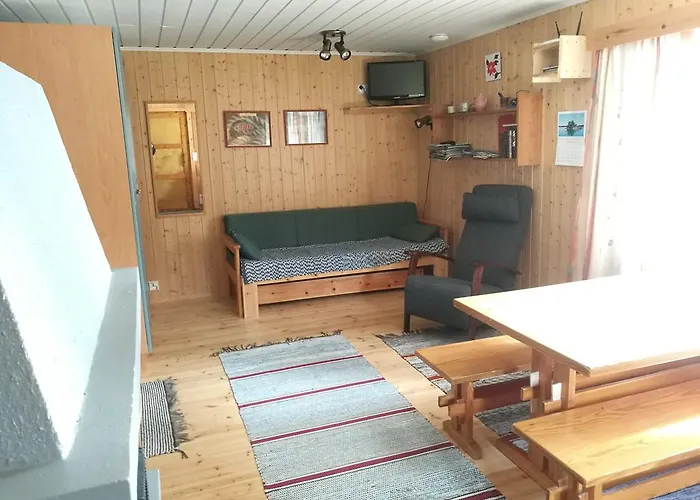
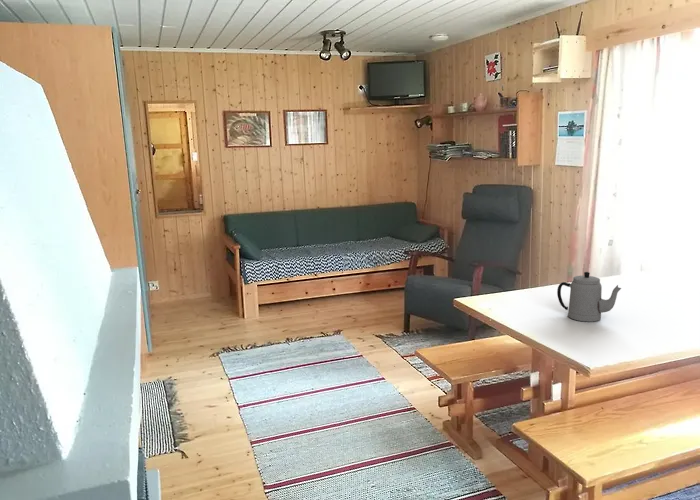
+ teapot [556,271,622,323]
